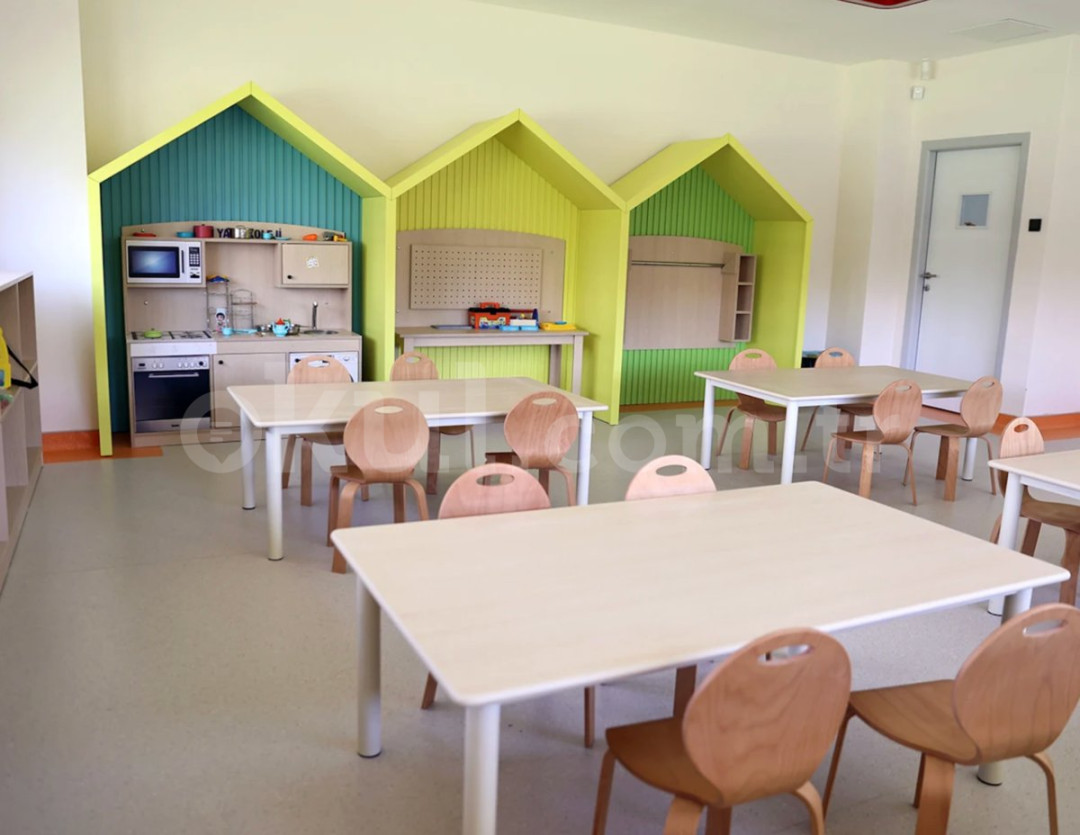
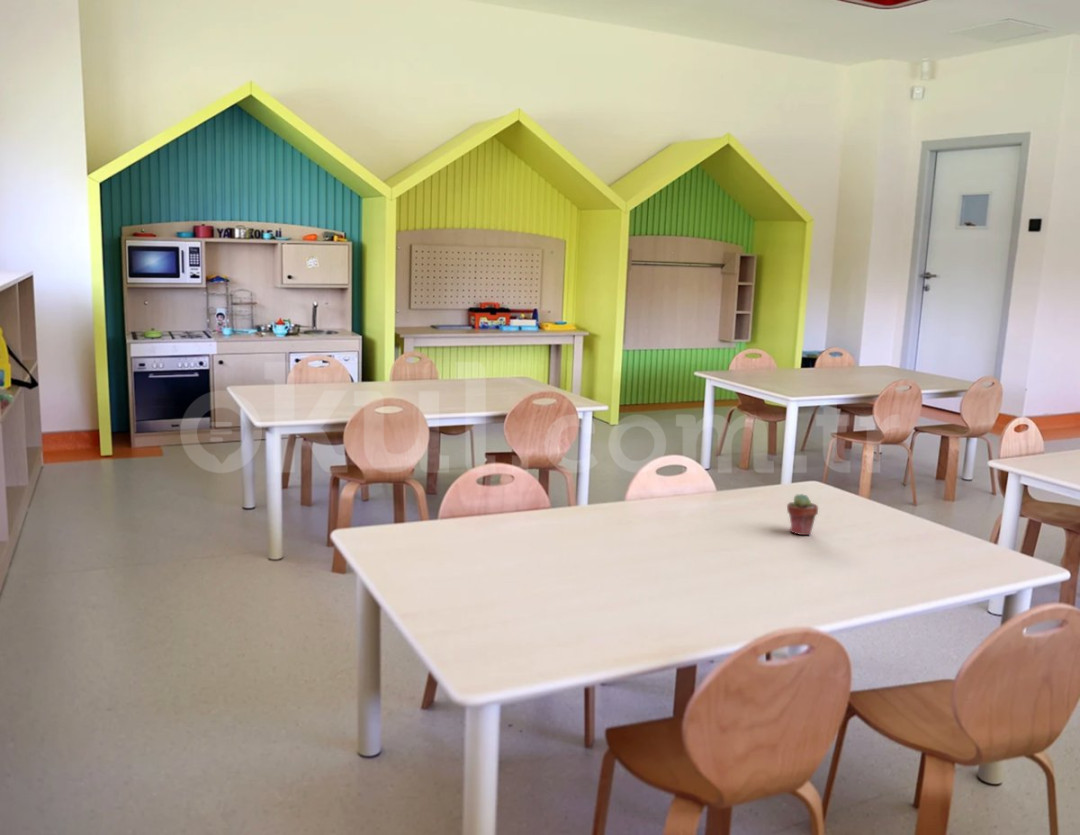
+ potted succulent [786,493,819,536]
